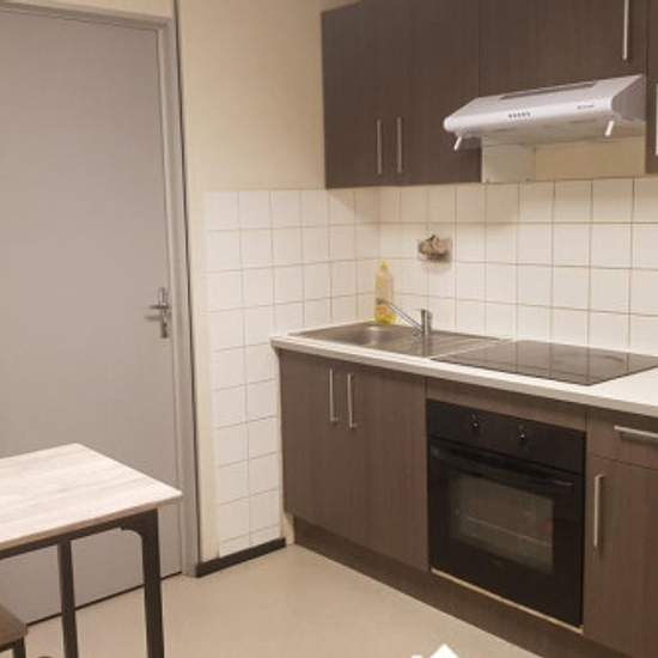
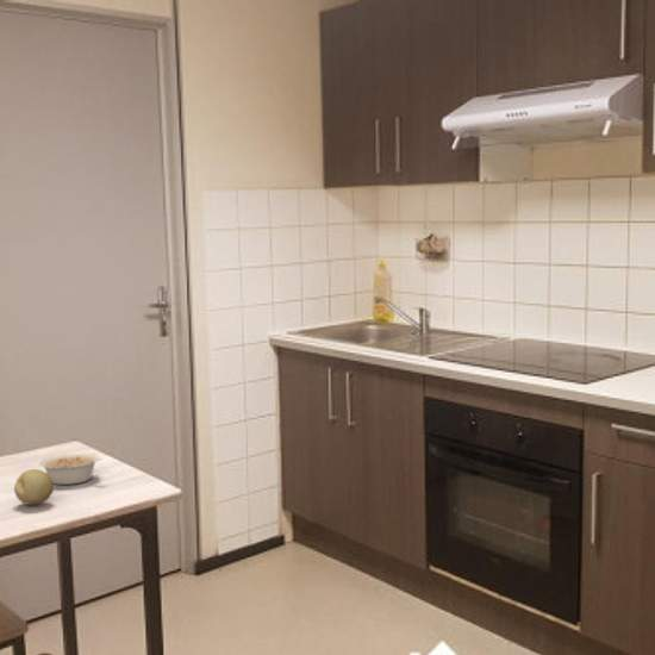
+ fruit [13,468,55,506]
+ legume [38,453,105,486]
